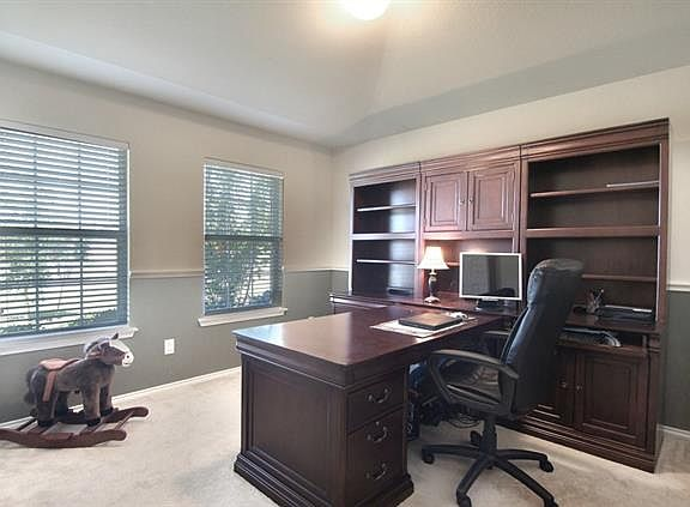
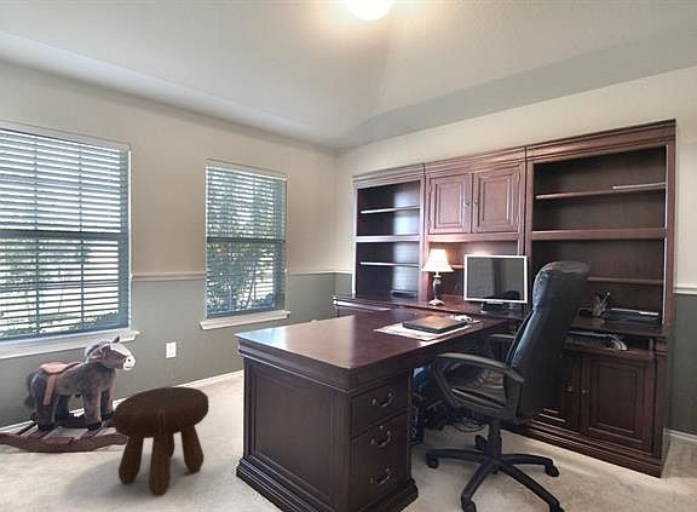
+ footstool [110,385,211,496]
